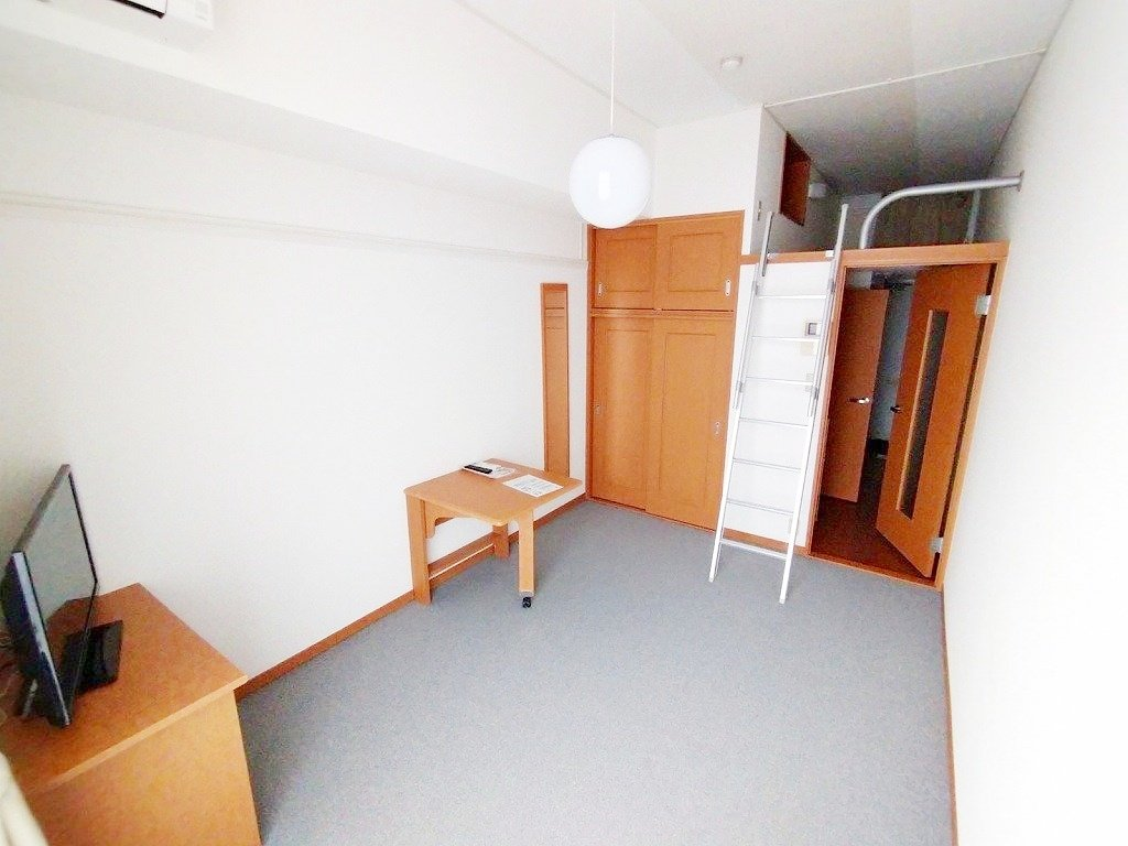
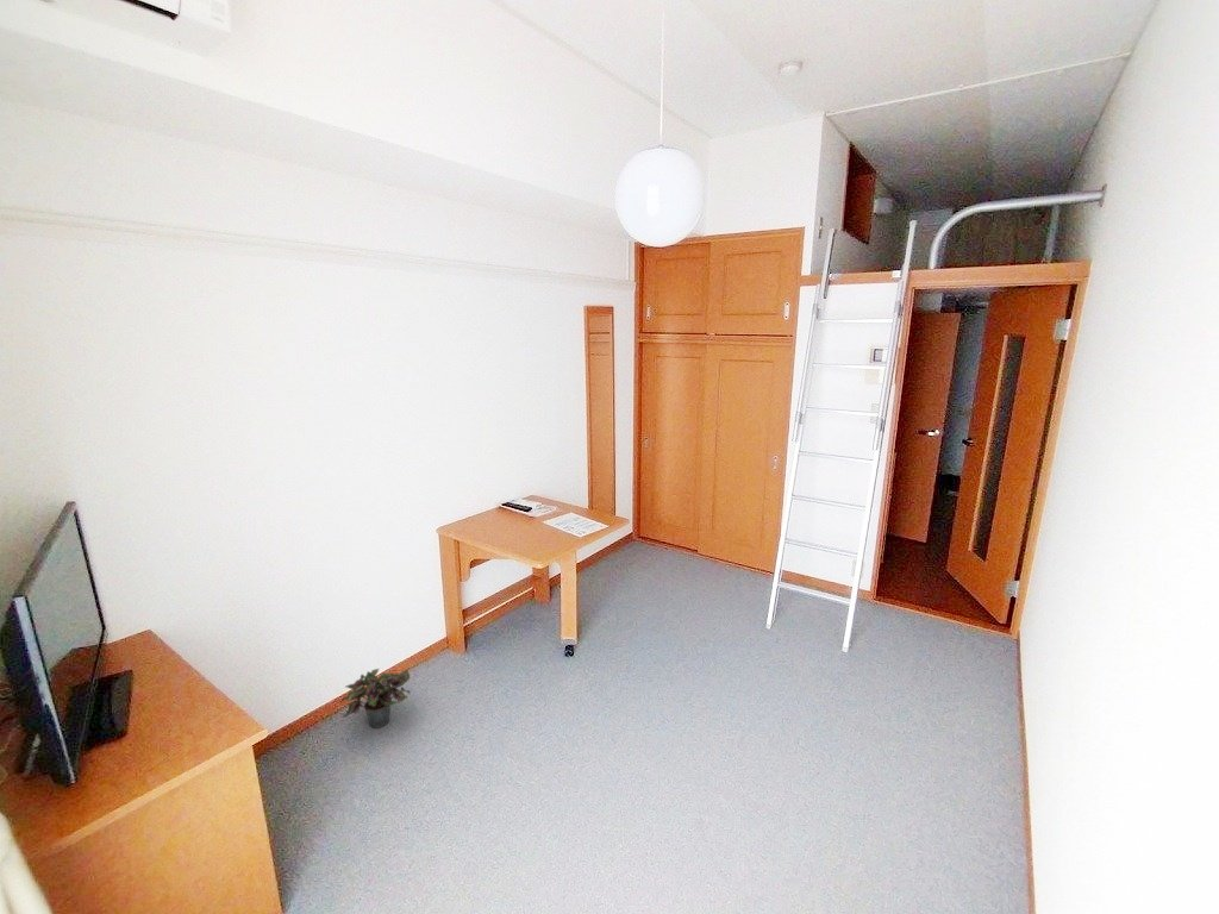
+ potted plant [339,668,412,730]
